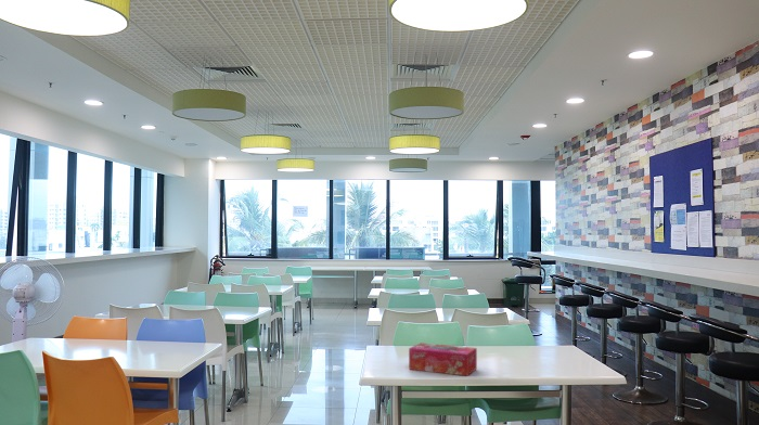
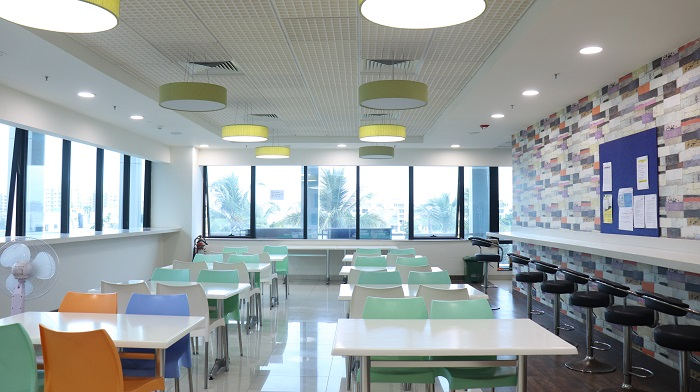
- tissue box [408,342,478,377]
